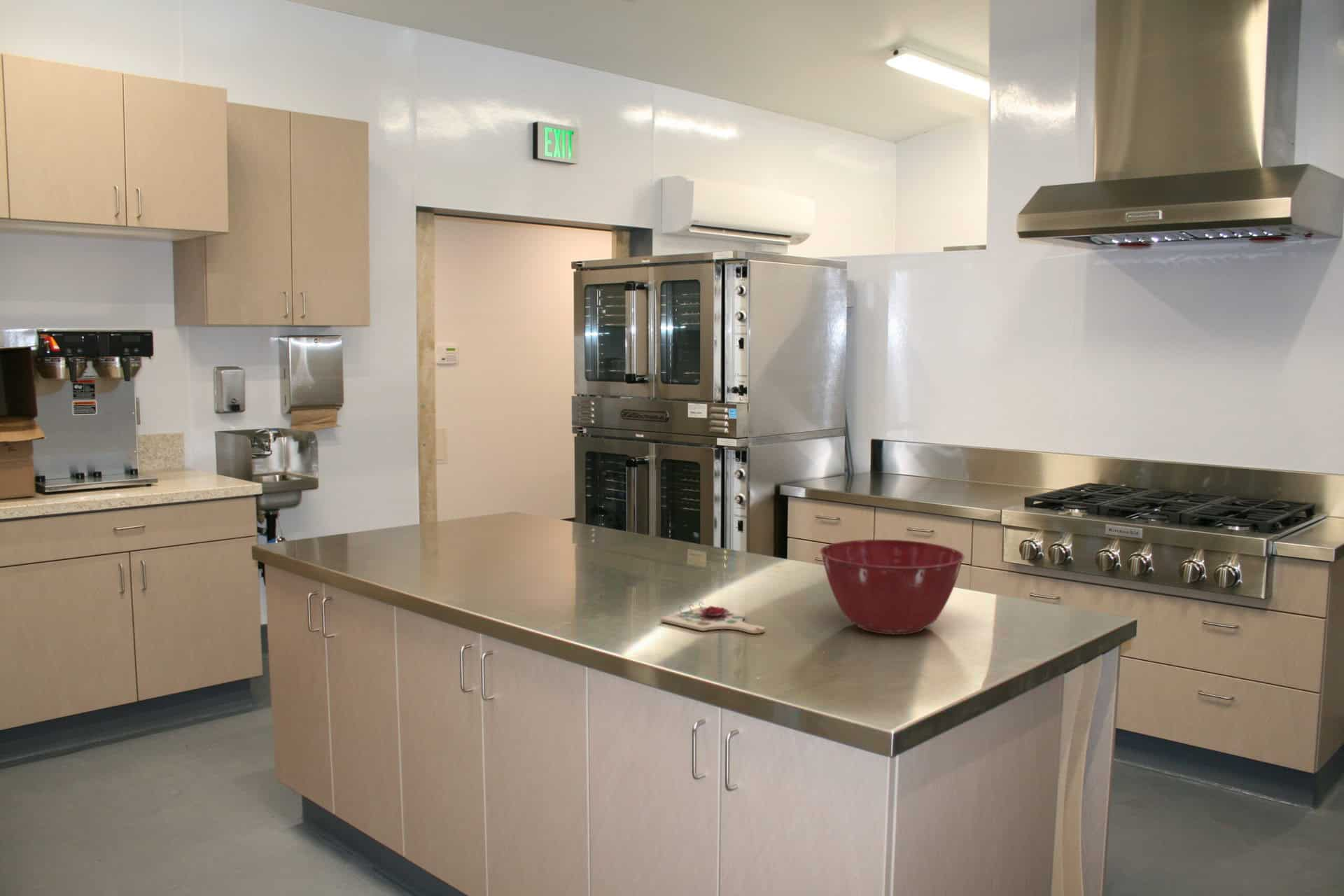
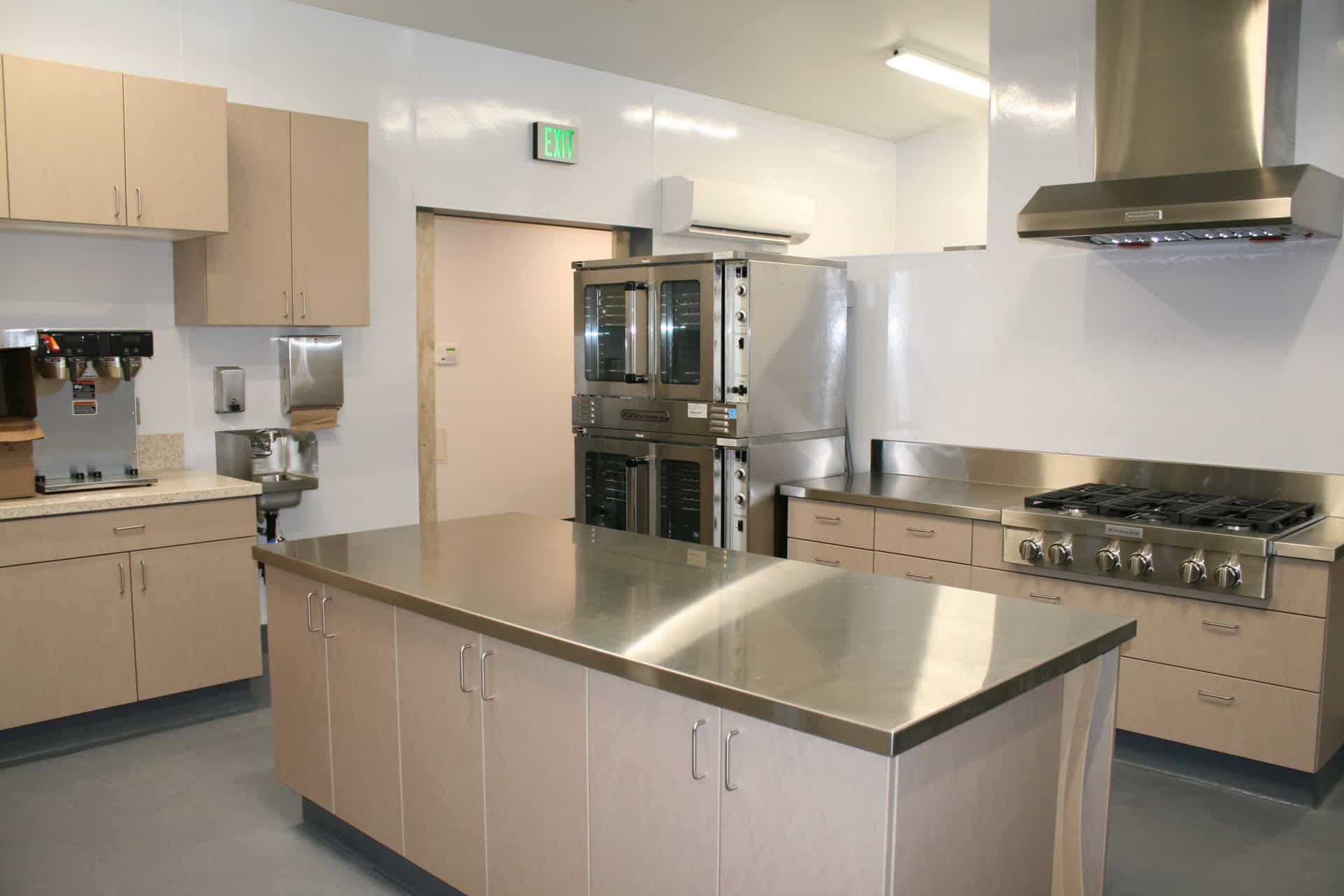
- cutting board [659,601,765,634]
- mixing bowl [819,539,965,635]
